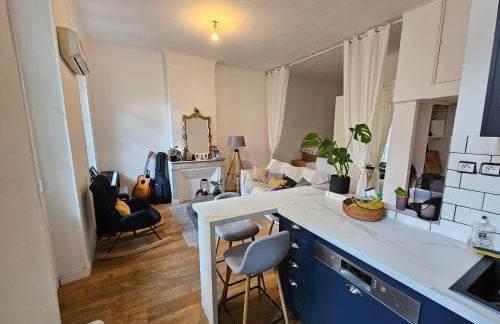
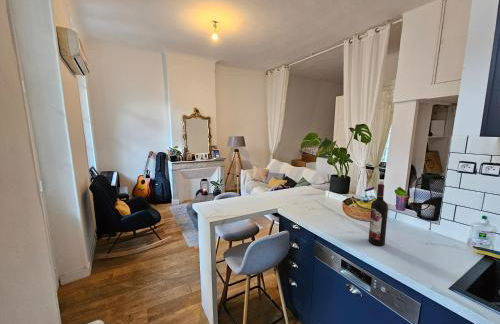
+ wine bottle [368,183,389,247]
